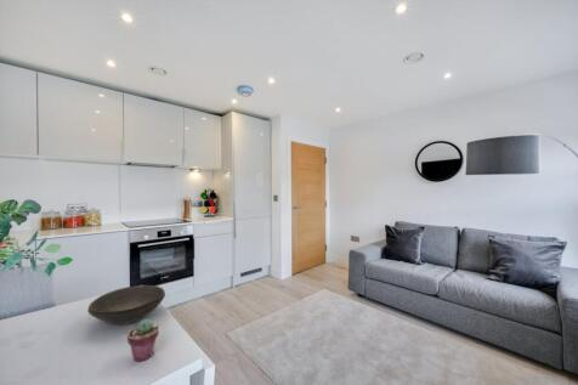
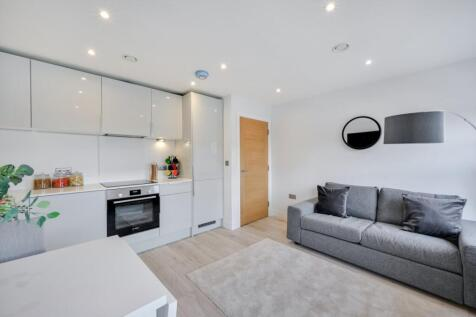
- bowl [86,284,166,325]
- potted succulent [126,318,160,362]
